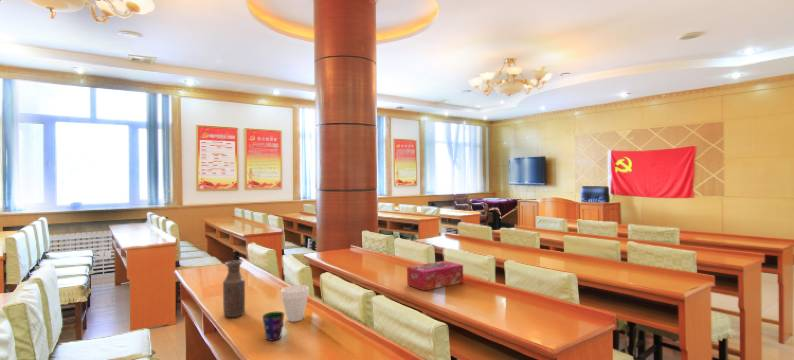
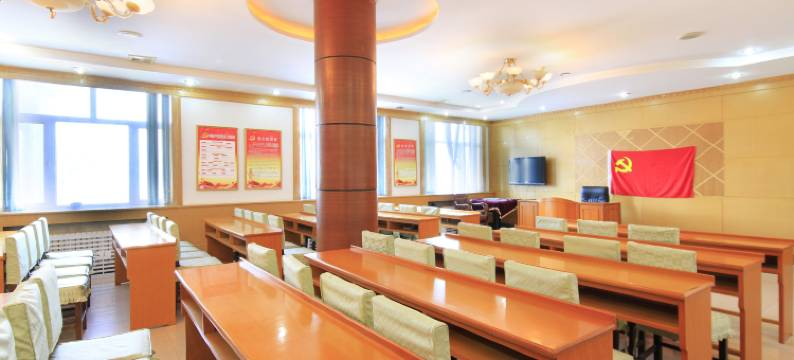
- tissue box [406,260,464,292]
- cup [261,311,285,342]
- bottle [222,260,246,318]
- cup [280,284,310,323]
